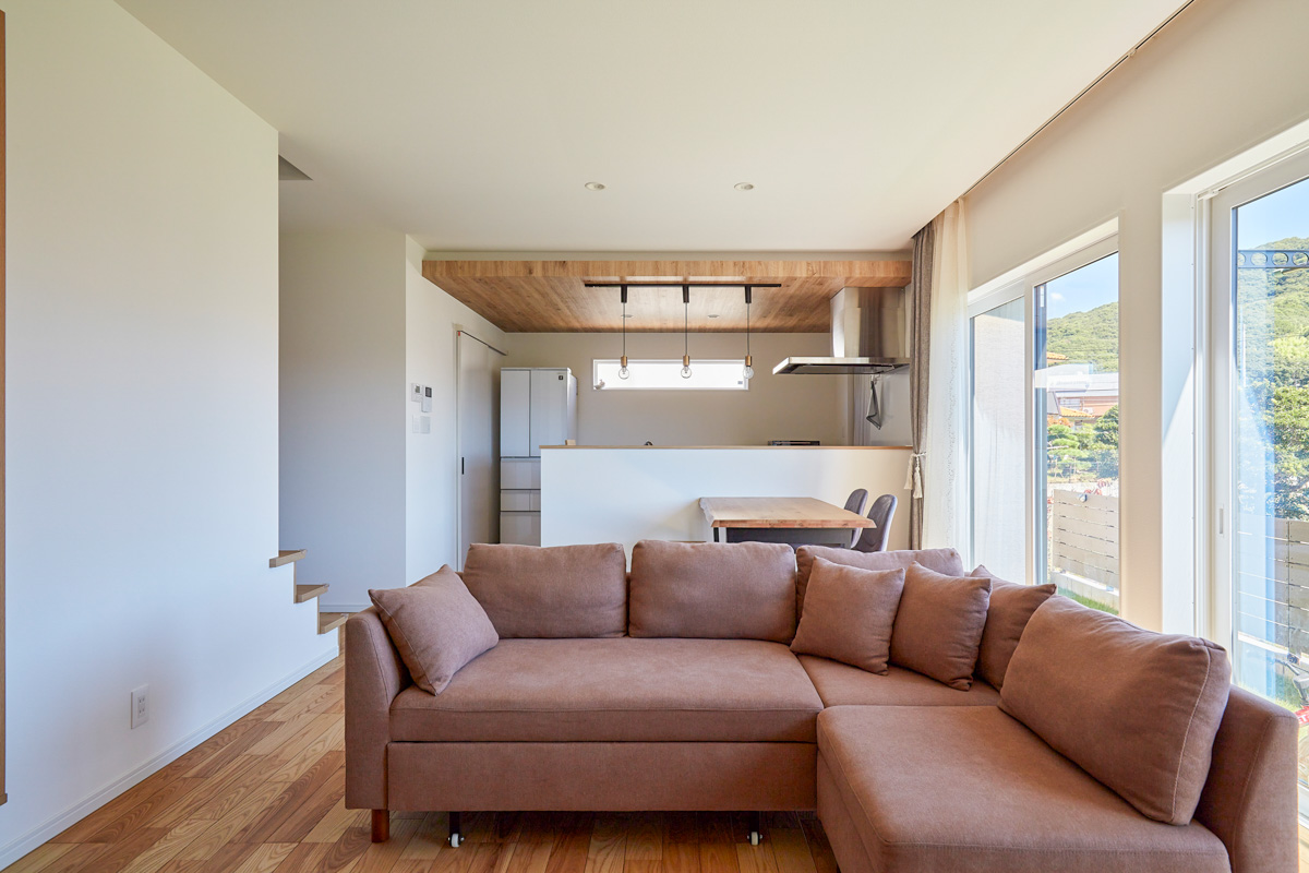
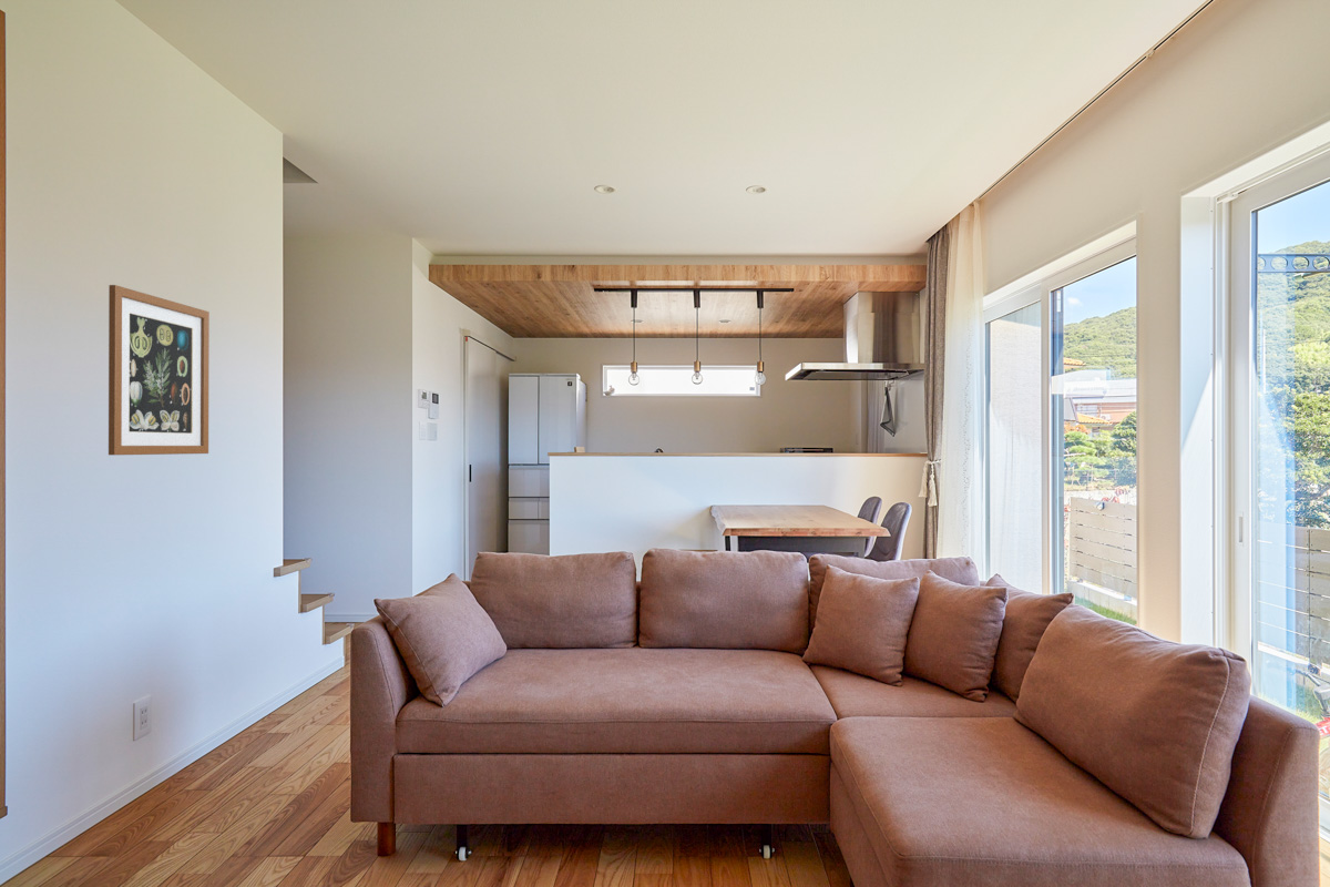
+ wall art [108,284,211,456]
